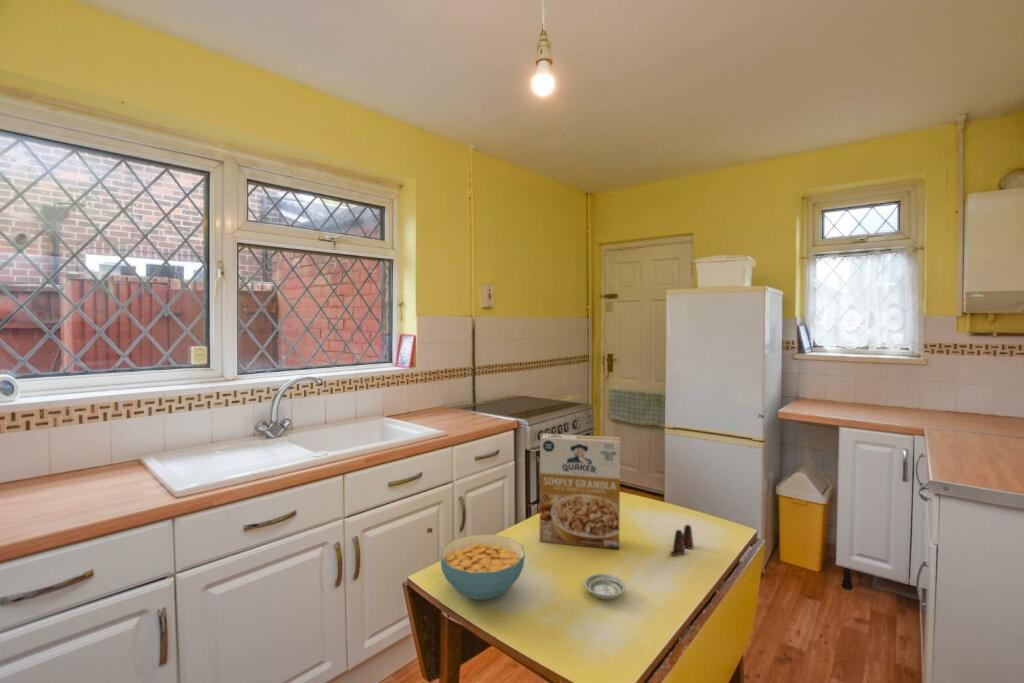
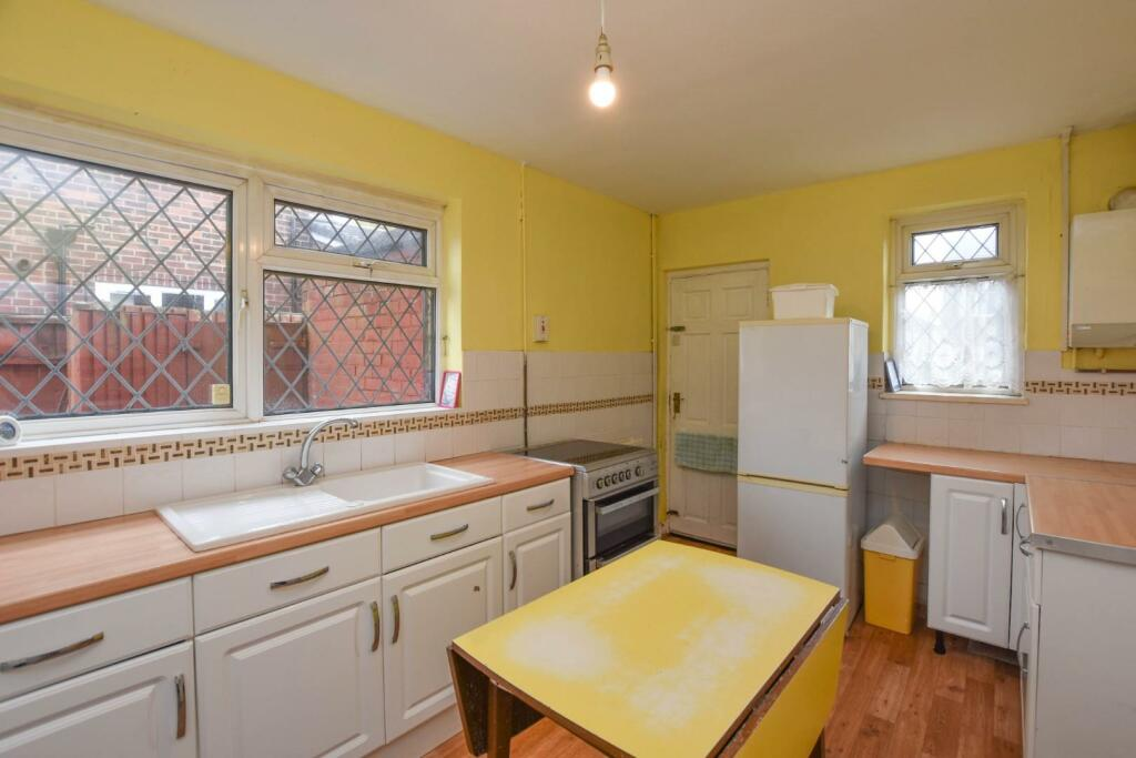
- cereal box [538,432,621,550]
- salt shaker [670,524,695,556]
- cereal bowl [439,533,526,601]
- saucer [583,573,627,600]
